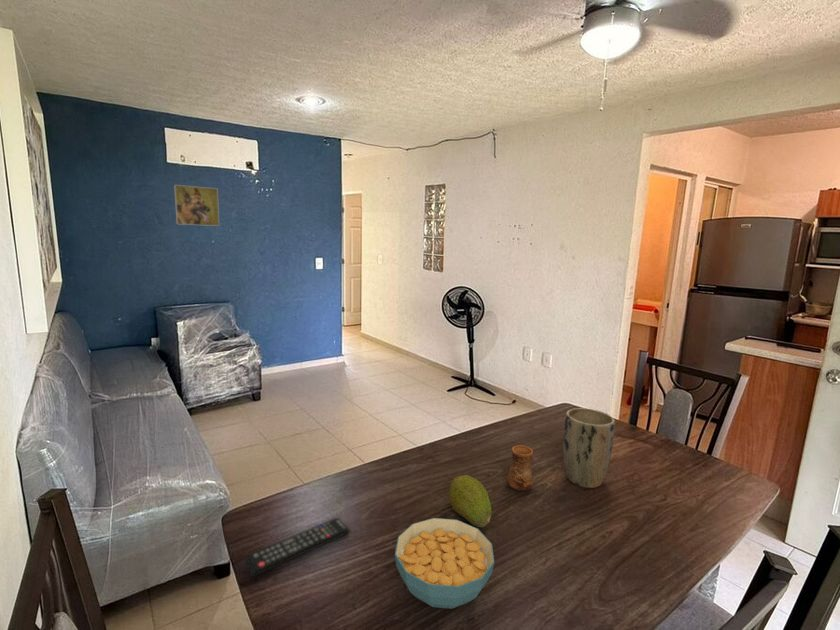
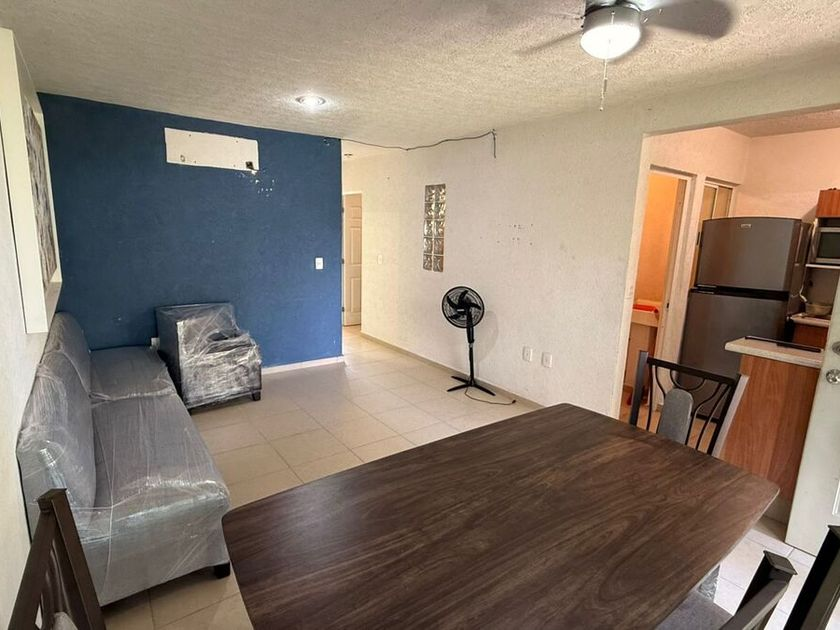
- remote control [244,517,351,578]
- plant pot [562,407,616,489]
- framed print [173,184,220,227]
- fruit [447,474,493,528]
- cup [506,445,534,492]
- cereal bowl [394,517,495,610]
